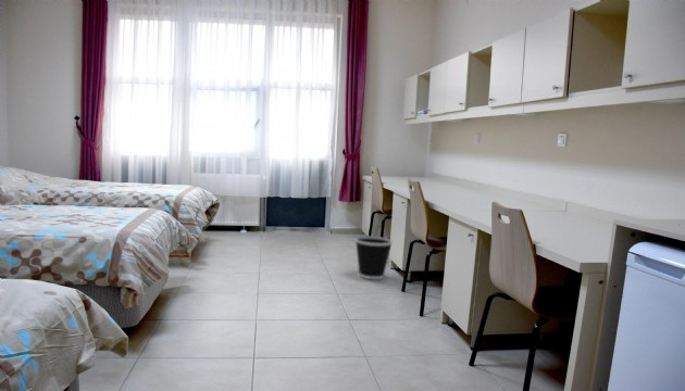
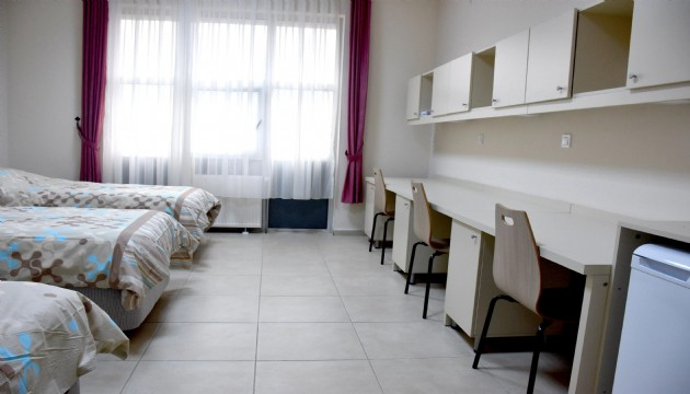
- wastebasket [353,235,394,280]
